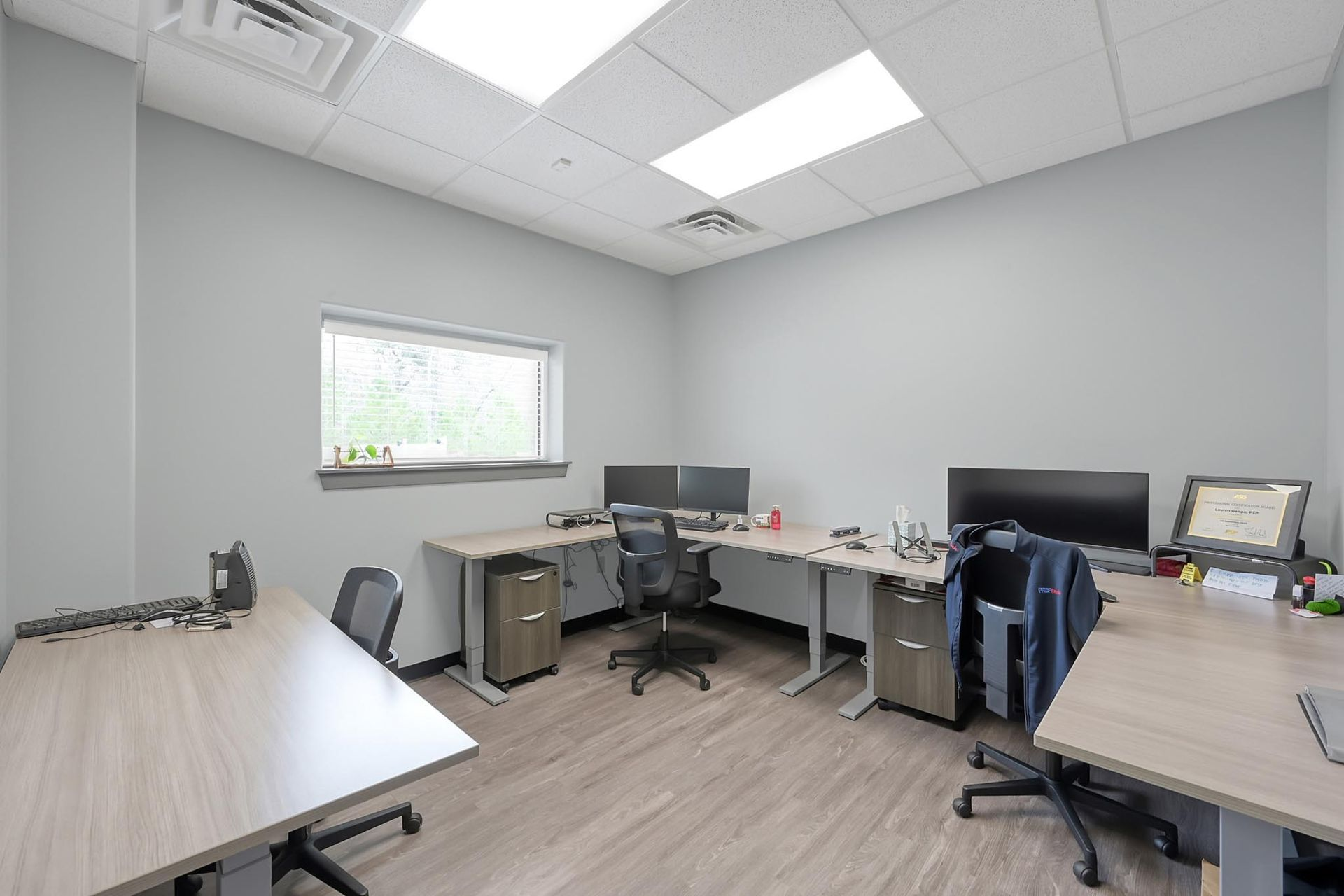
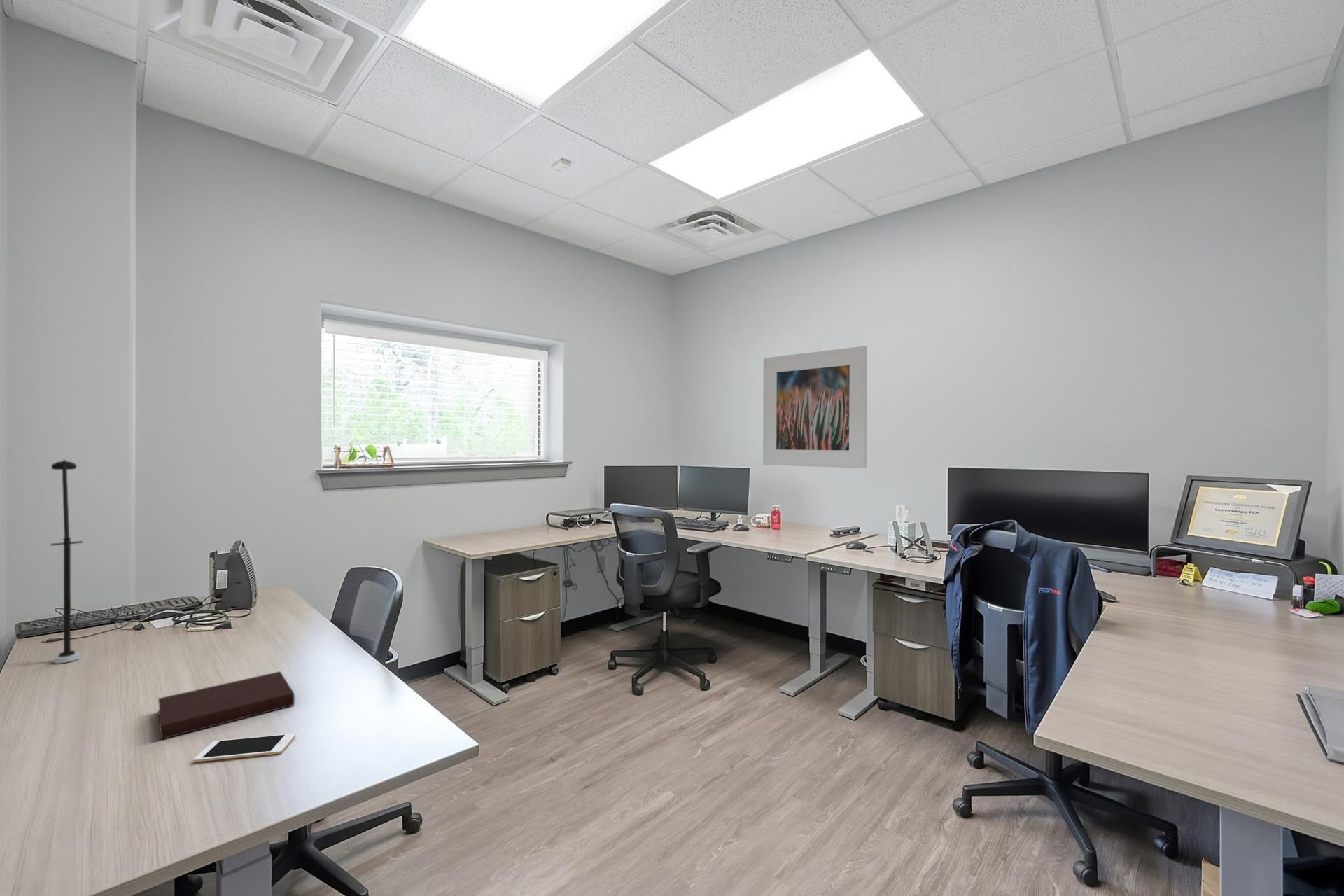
+ desk lamp [50,459,83,664]
+ cell phone [193,733,296,763]
+ notebook [158,671,295,741]
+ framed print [762,345,868,469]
